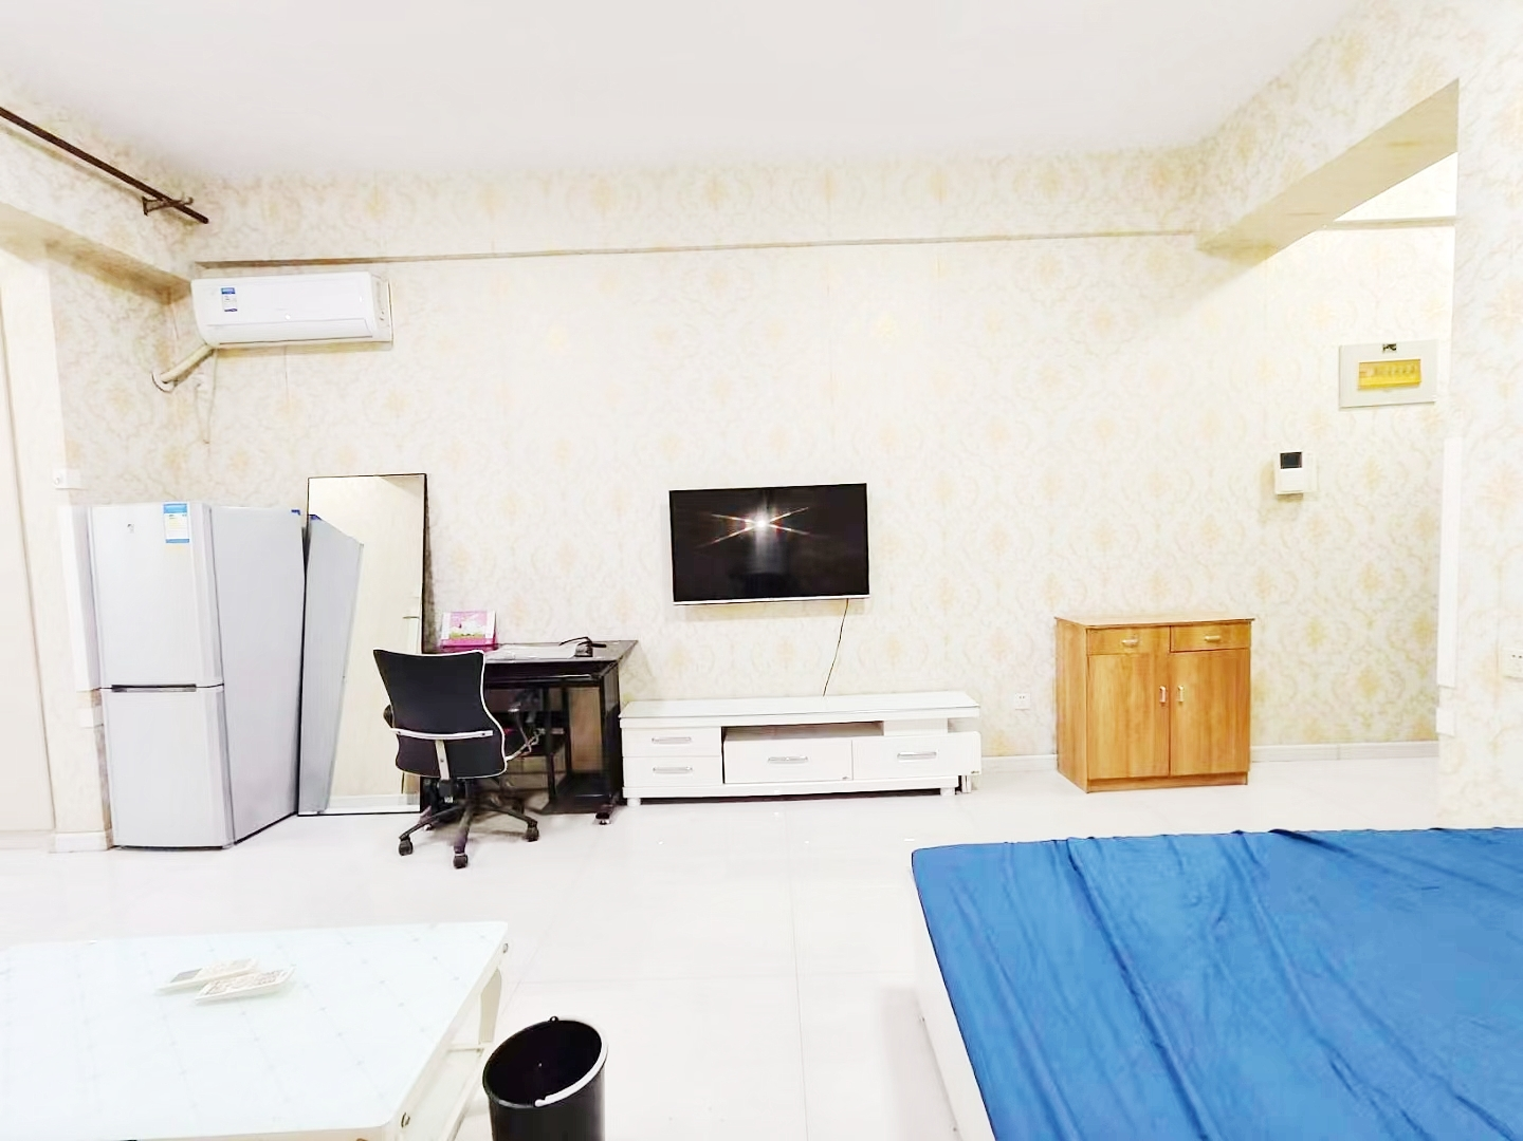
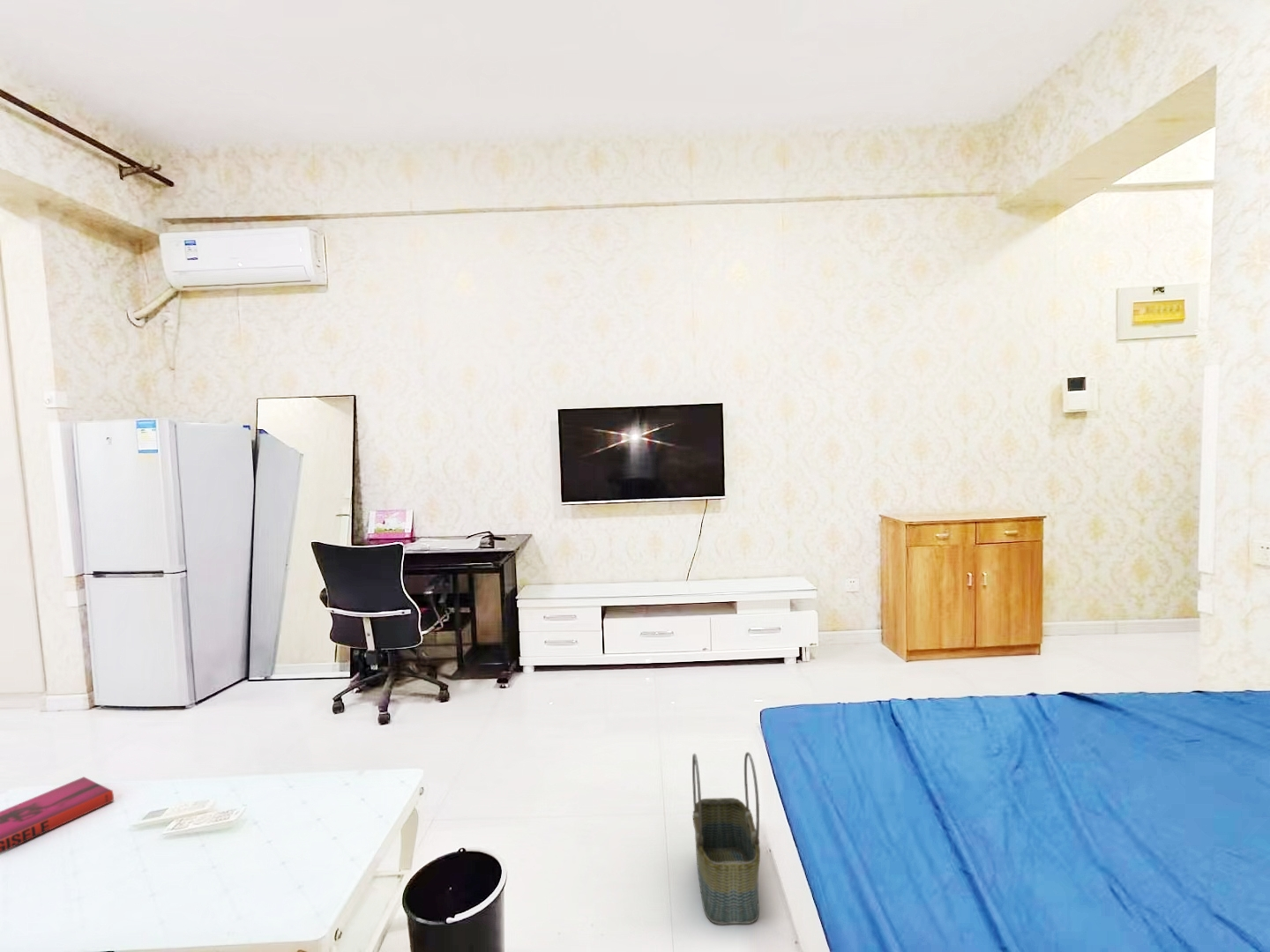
+ basket [691,751,761,926]
+ hardback book [0,776,115,854]
